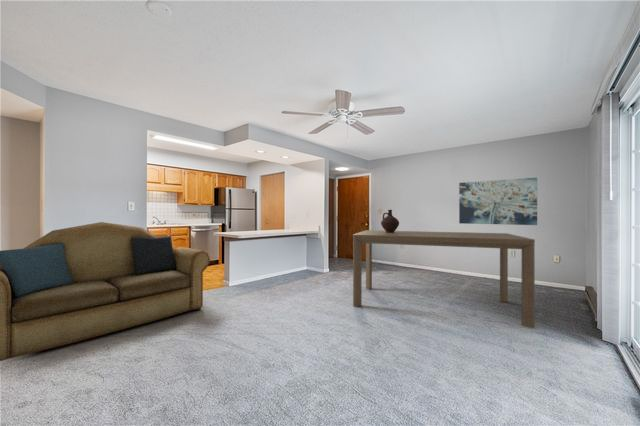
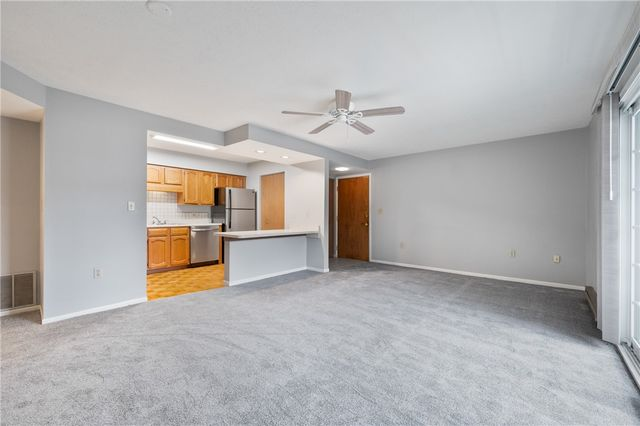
- wall art [458,177,538,226]
- dining table [352,229,536,329]
- ceramic jug [380,209,400,233]
- sofa [0,221,211,362]
